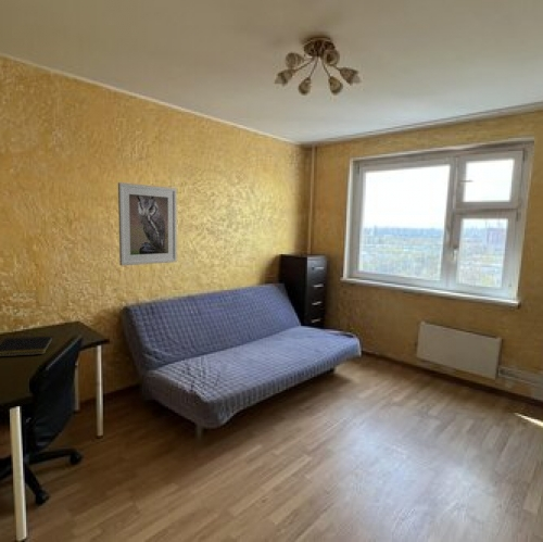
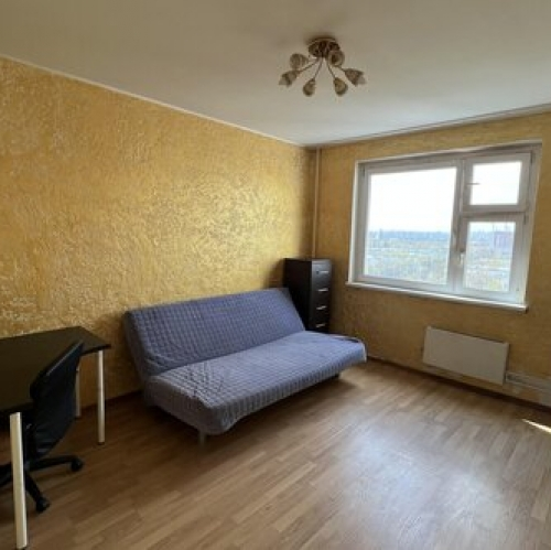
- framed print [117,181,178,266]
- notepad [0,336,54,357]
